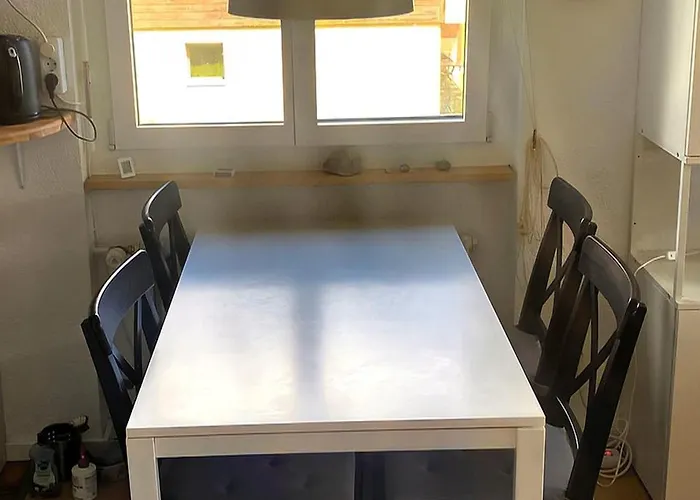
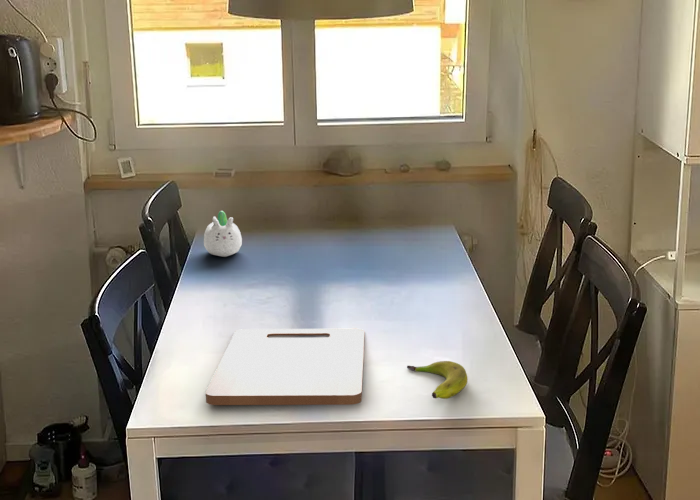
+ succulent planter [203,210,243,258]
+ cutting board [205,328,365,406]
+ banana [406,360,468,400]
